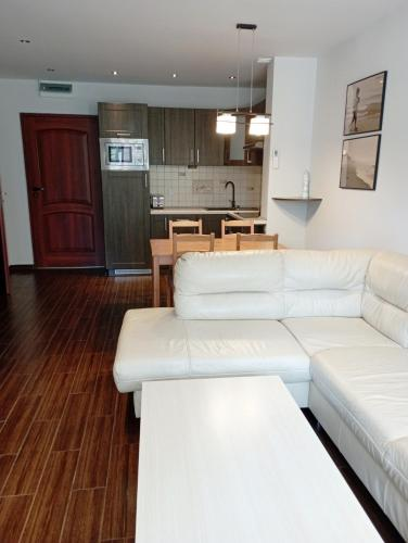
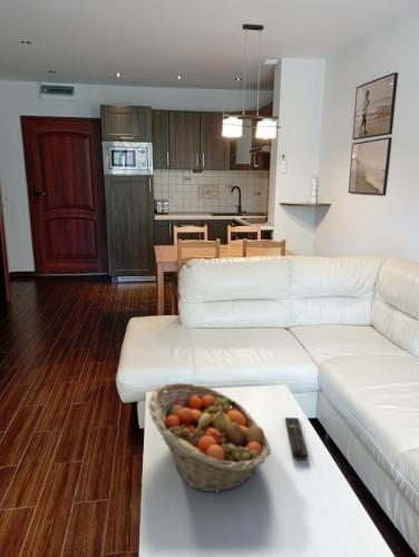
+ fruit basket [147,382,272,492]
+ remote control [284,417,310,461]
